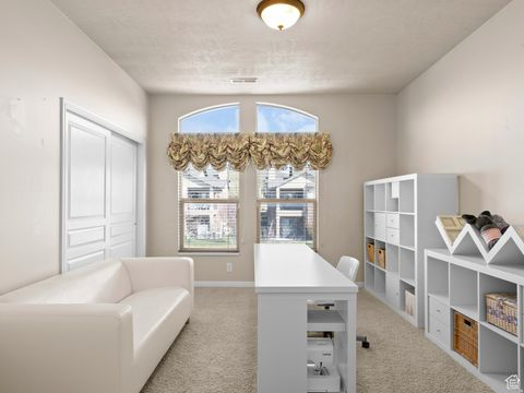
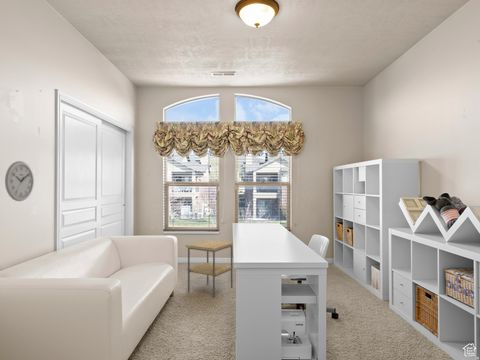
+ wall clock [4,160,35,202]
+ side table [185,239,234,299]
